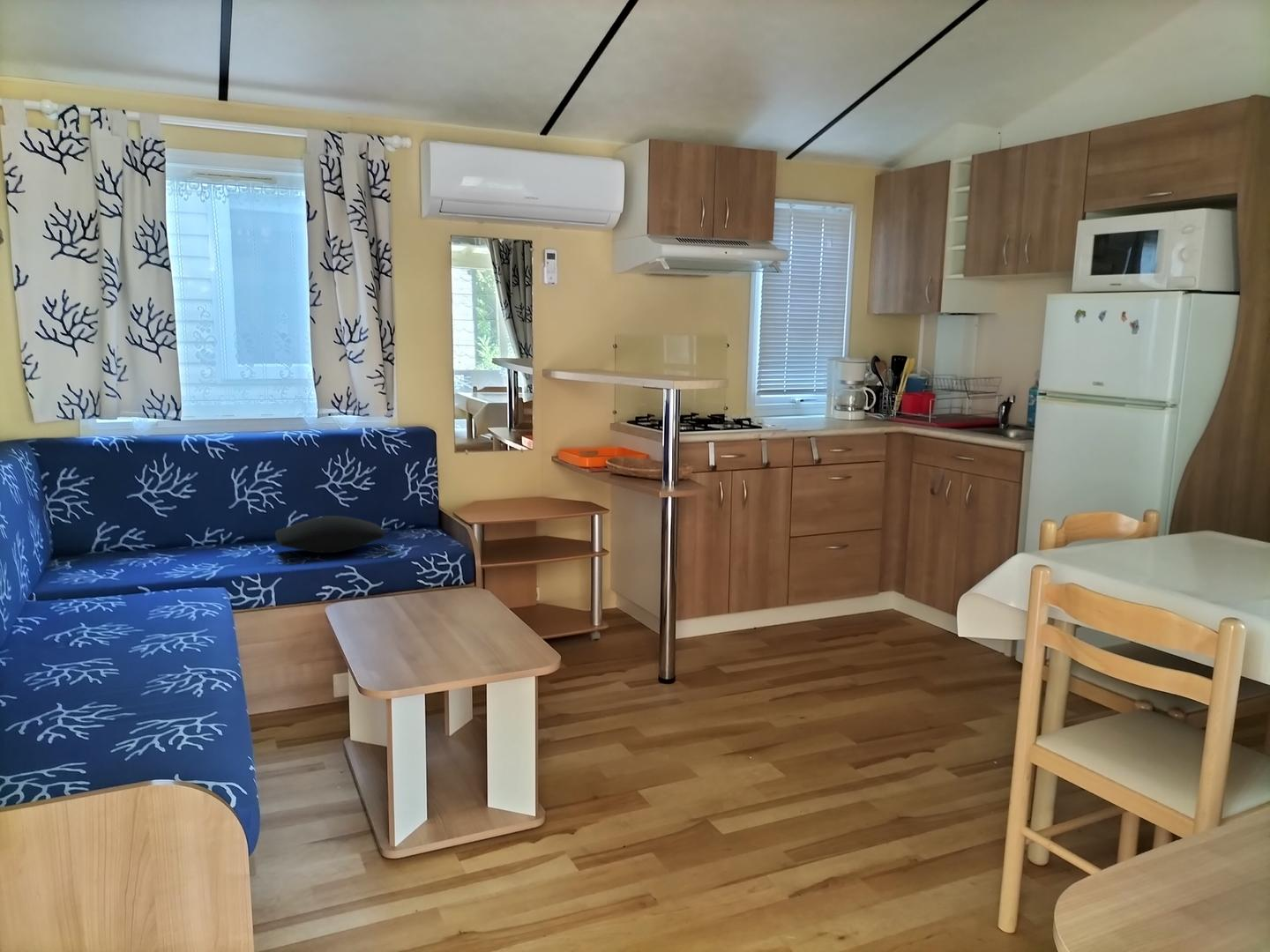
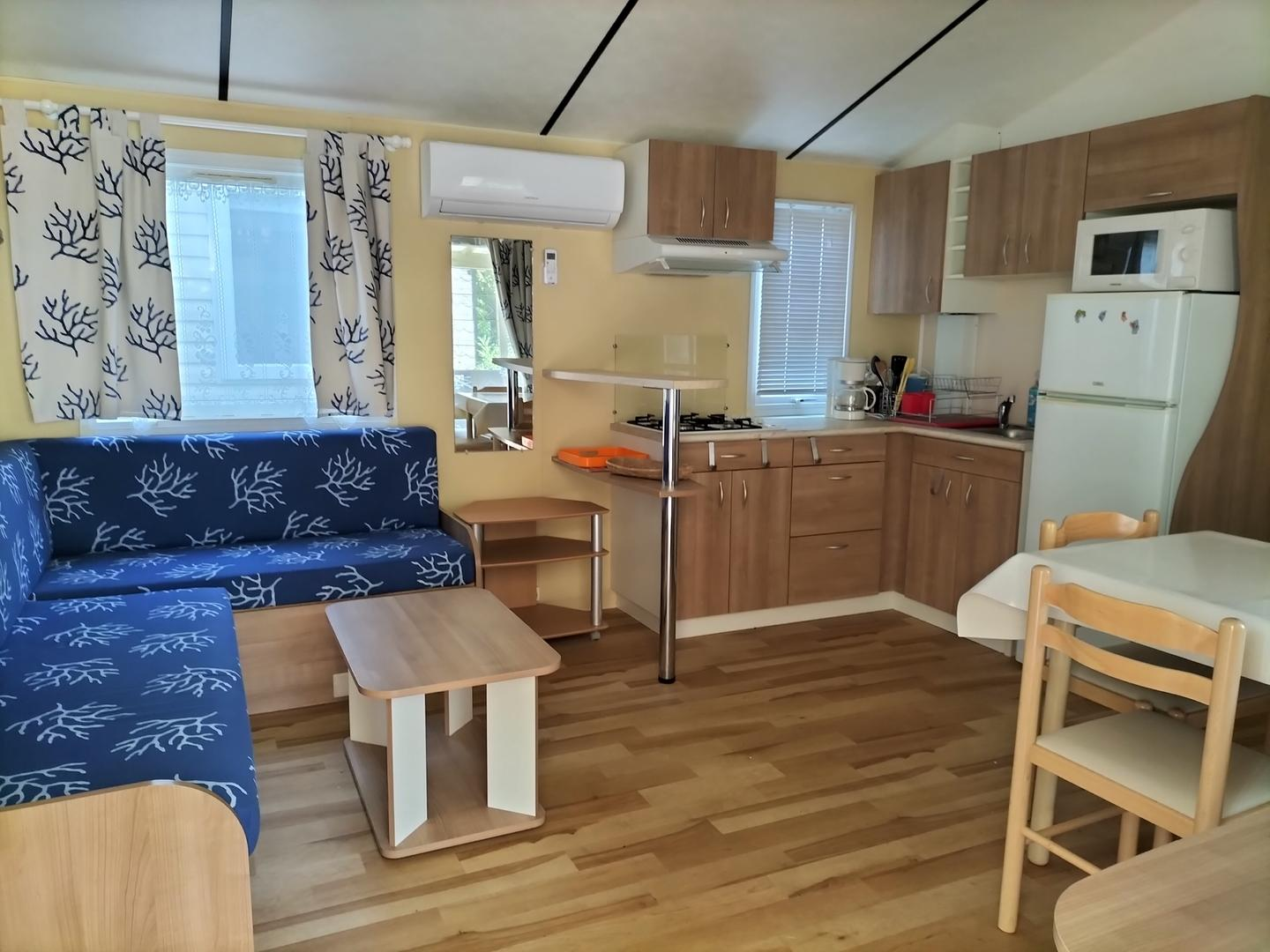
- cushion [274,515,385,554]
